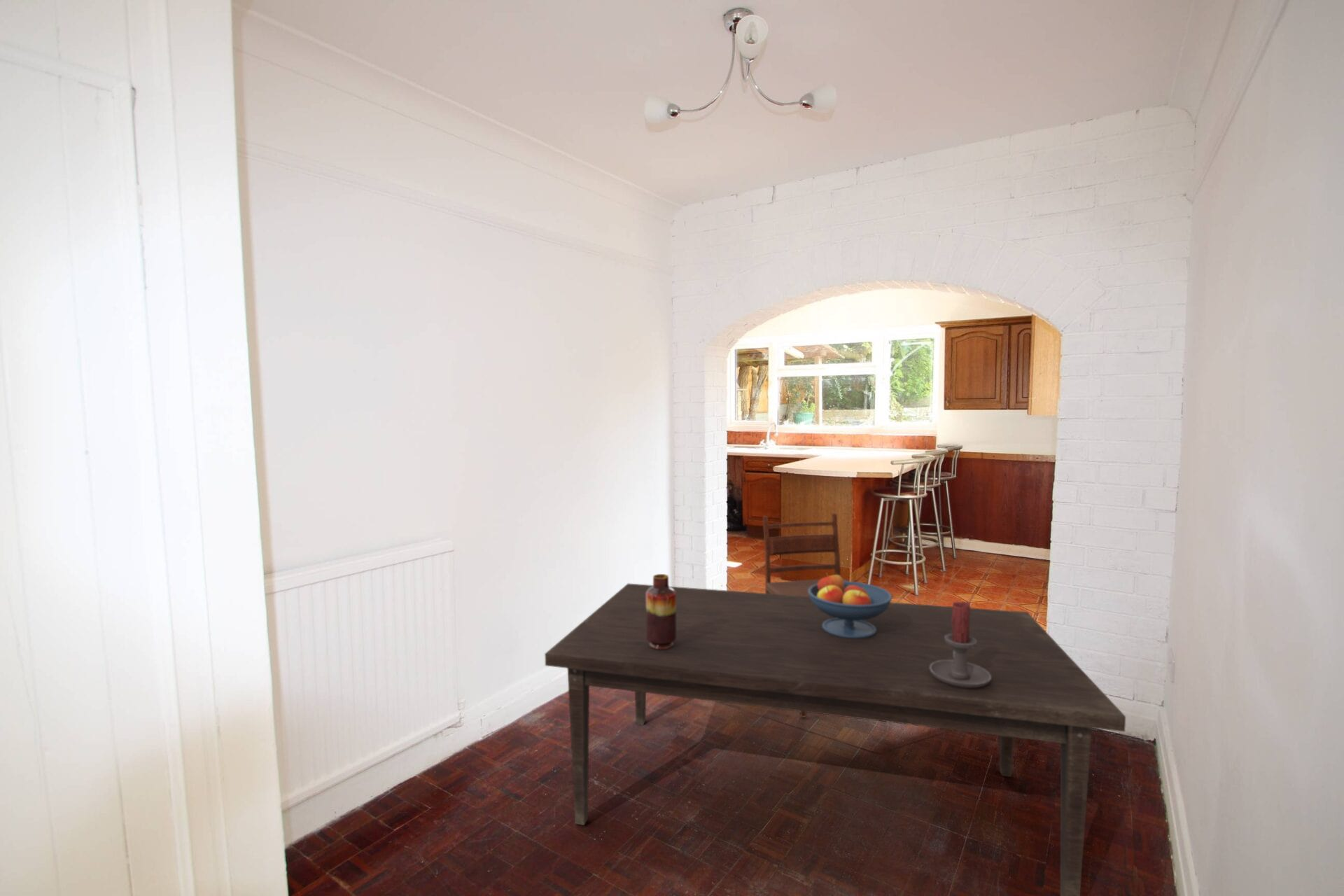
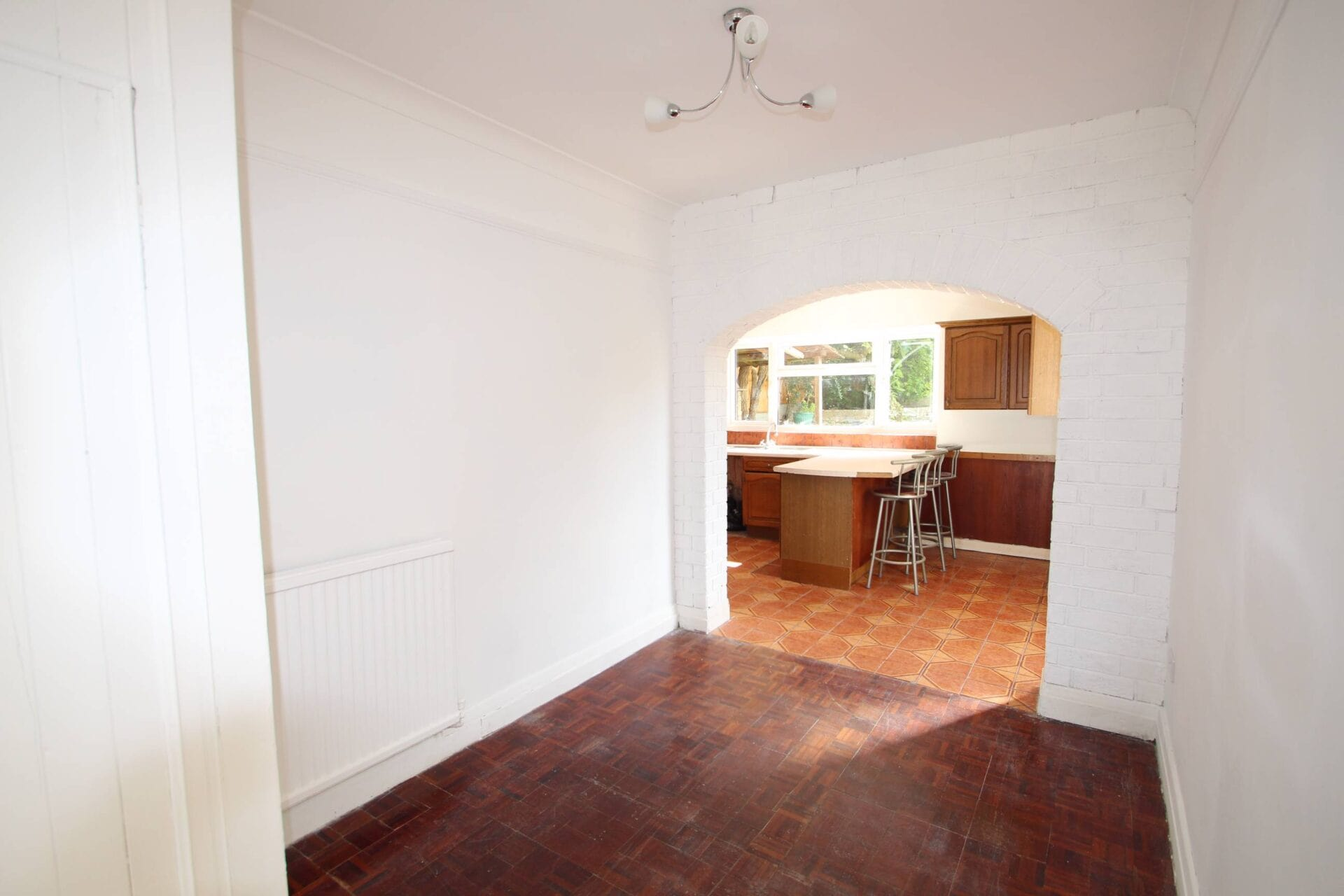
- fruit bowl [809,573,893,638]
- dining table [544,582,1126,896]
- vase [646,573,676,650]
- candle holder [930,601,991,688]
- dining chair [762,512,848,718]
